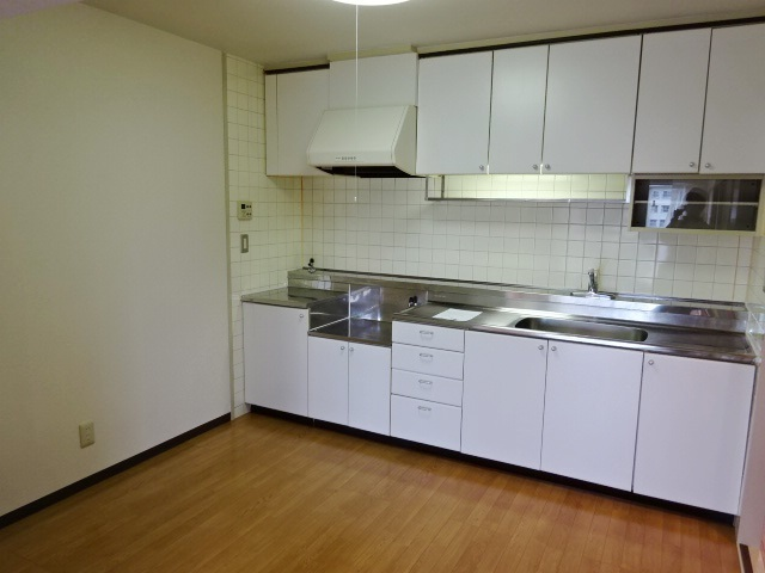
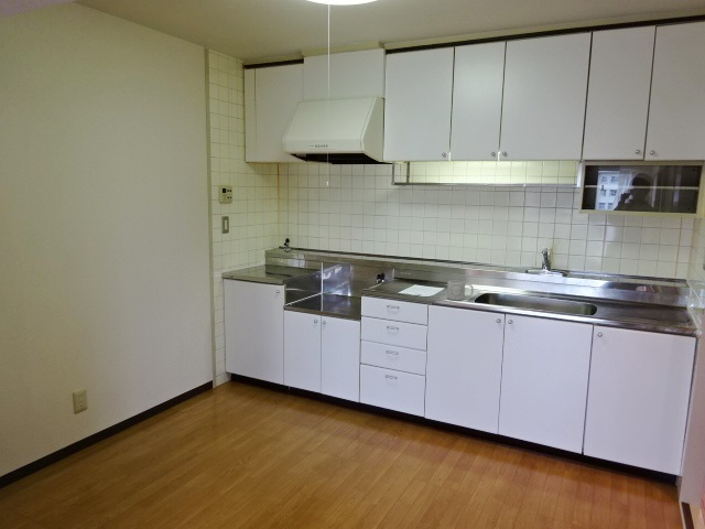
+ mug [446,279,475,301]
